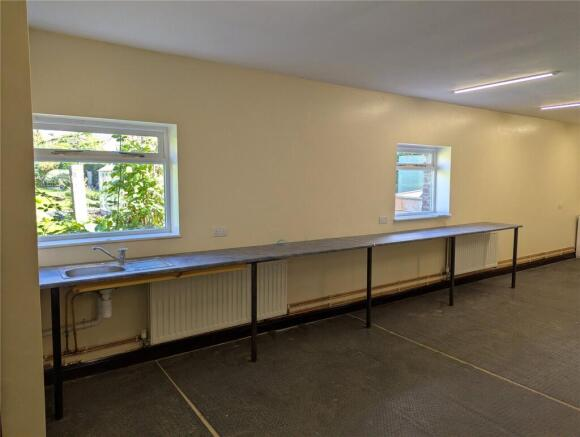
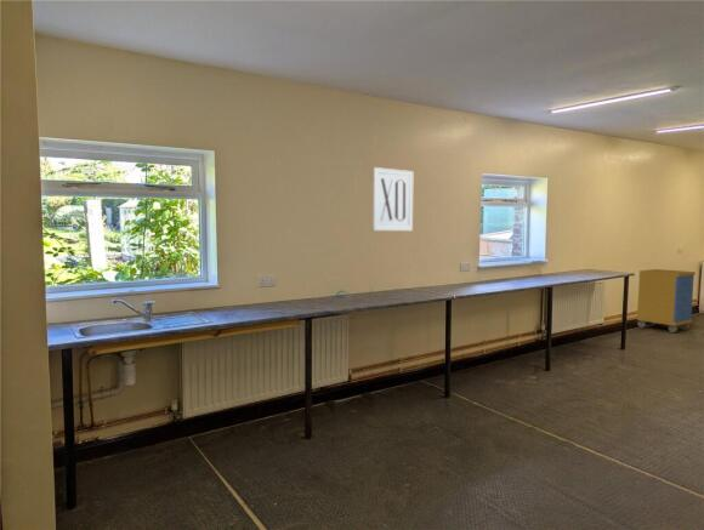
+ wall art [371,166,414,232]
+ storage cabinet [636,268,697,334]
